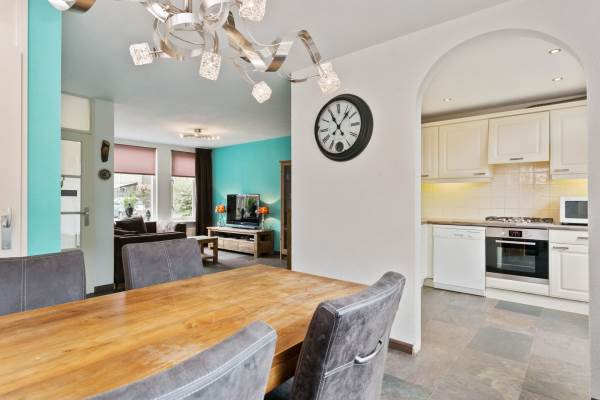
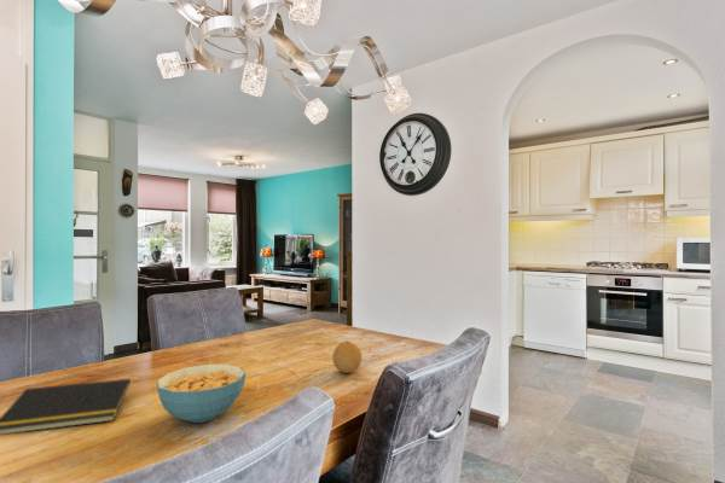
+ notepad [0,378,132,436]
+ cereal bowl [156,363,246,424]
+ fruit [331,341,362,374]
